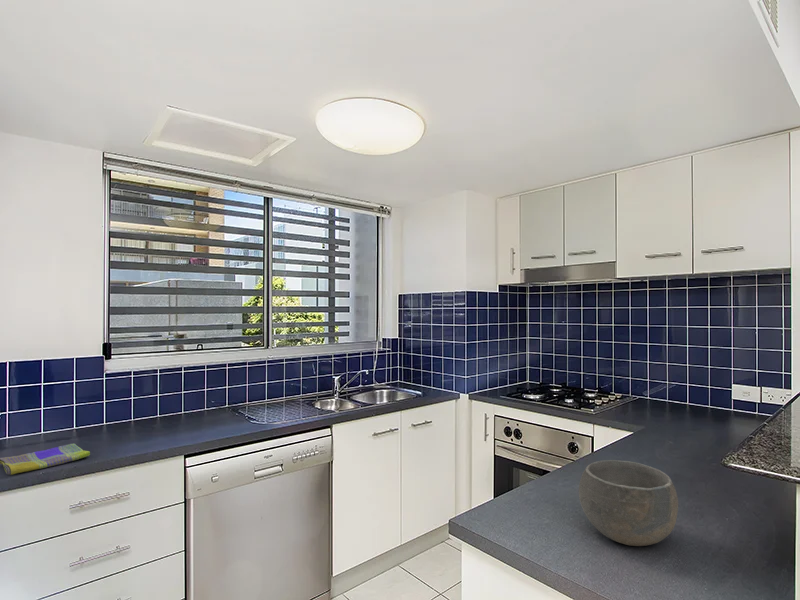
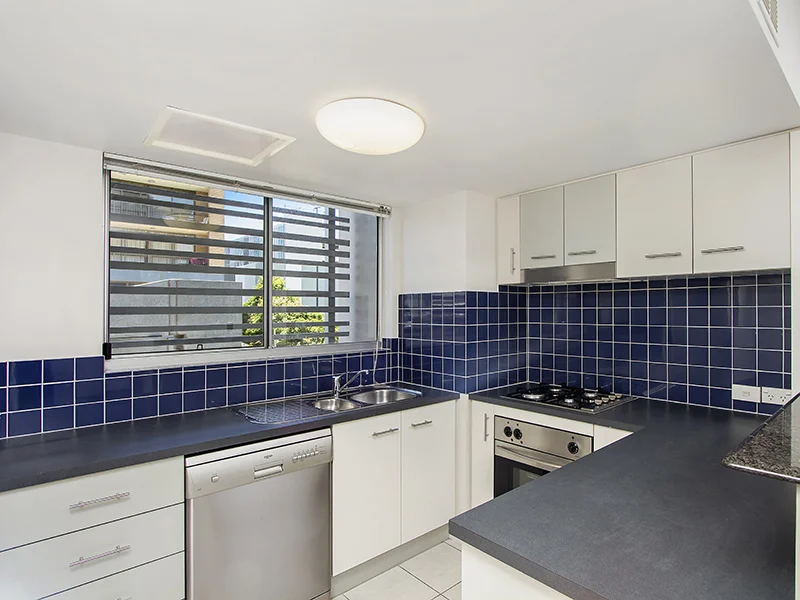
- dish towel [0,443,91,476]
- bowl [578,459,679,547]
